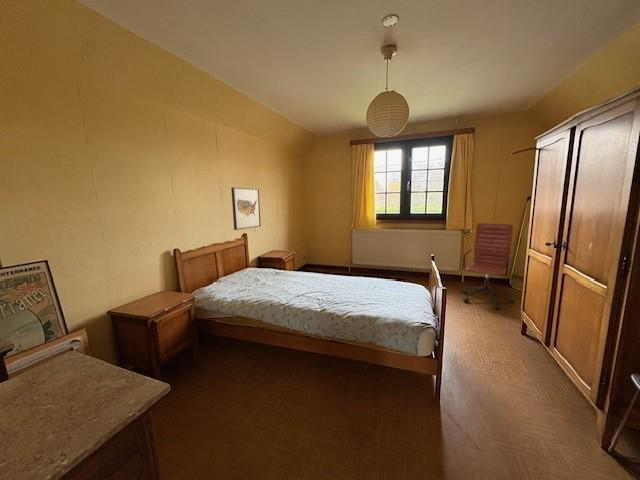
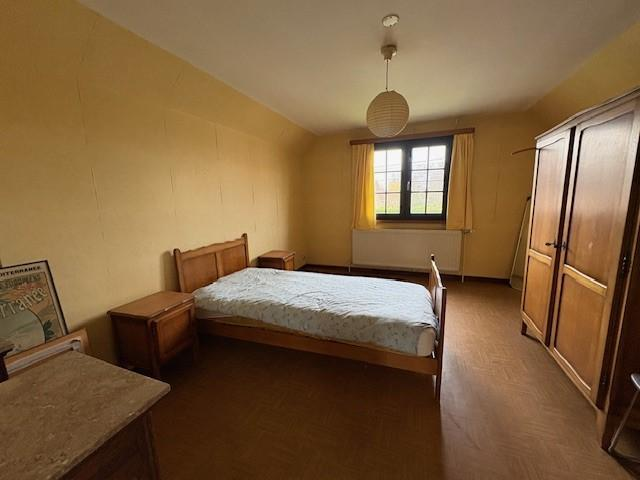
- chair [461,222,516,310]
- wall art [230,186,262,231]
